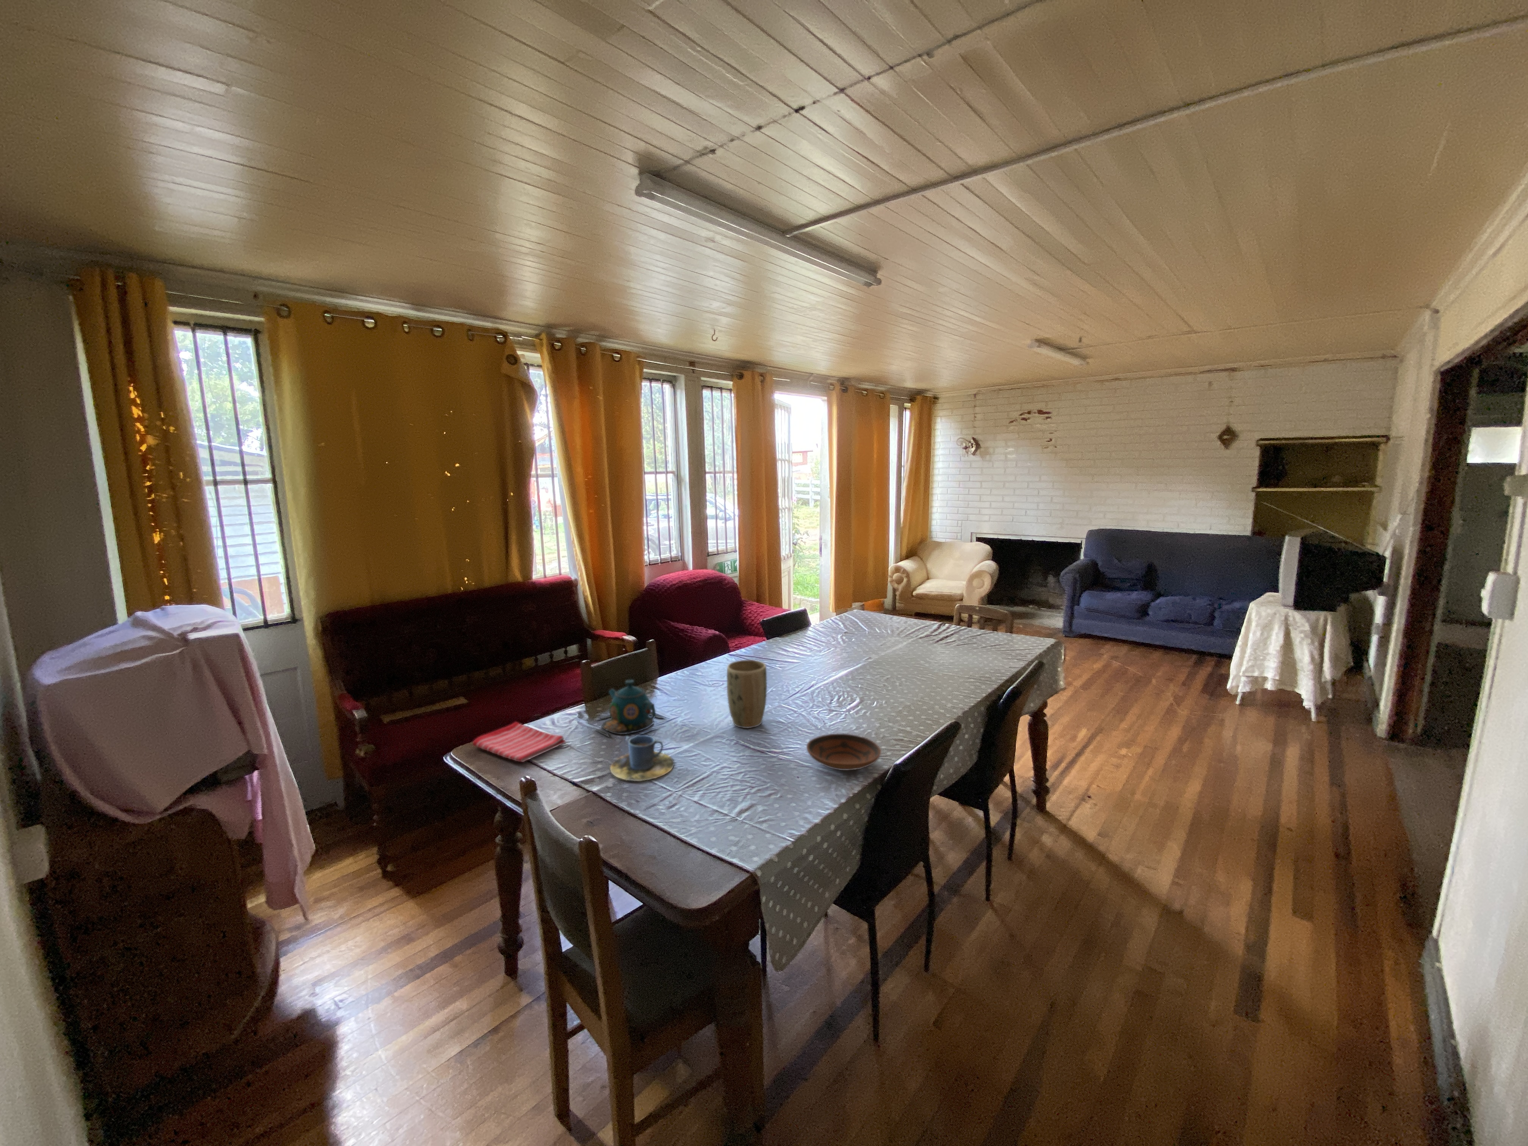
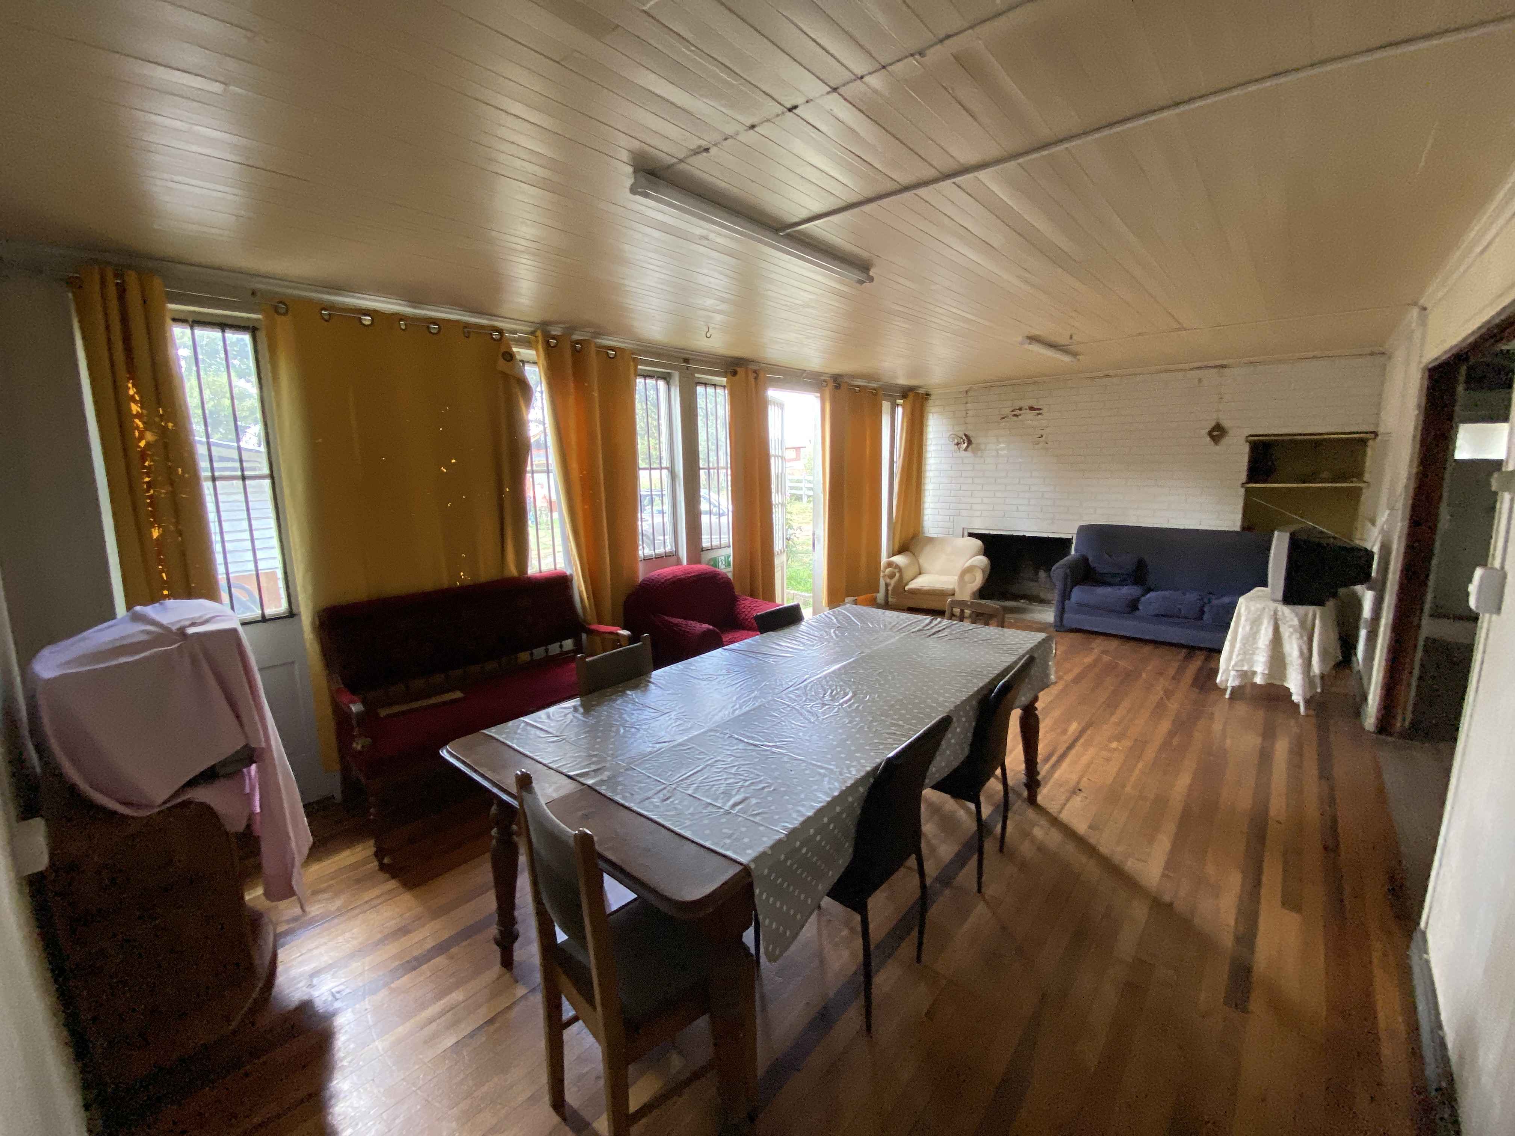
- bowl [806,733,882,770]
- teapot [593,679,667,738]
- cup [610,734,675,781]
- plant pot [727,660,768,728]
- dish towel [472,721,565,762]
